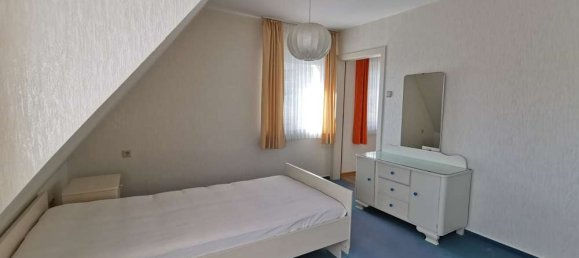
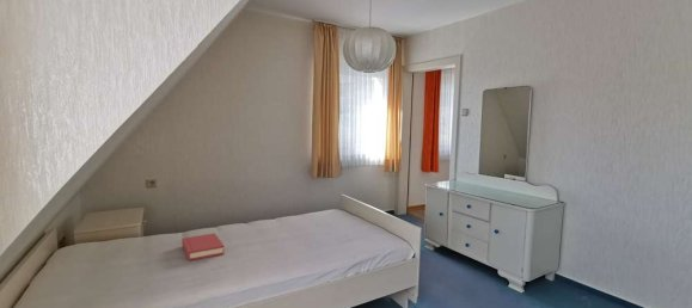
+ hardback book [180,232,225,261]
